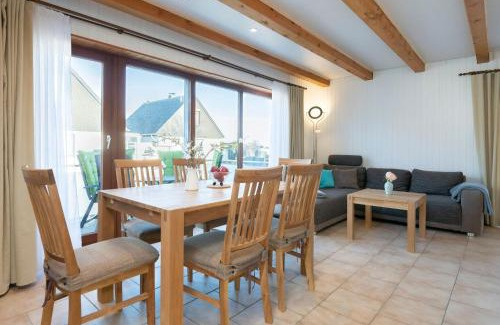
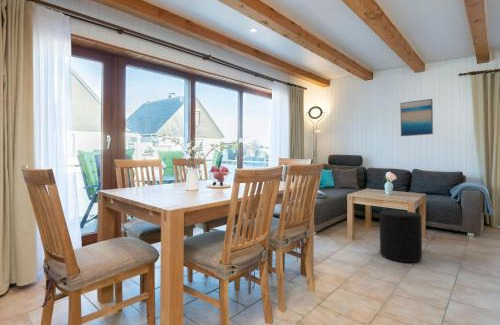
+ stool [379,210,423,263]
+ wall art [399,98,434,137]
